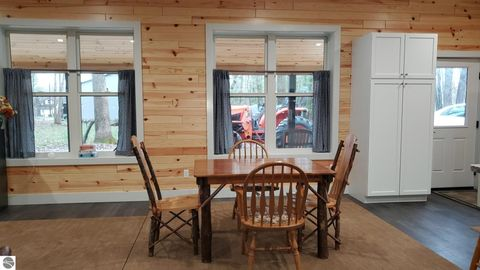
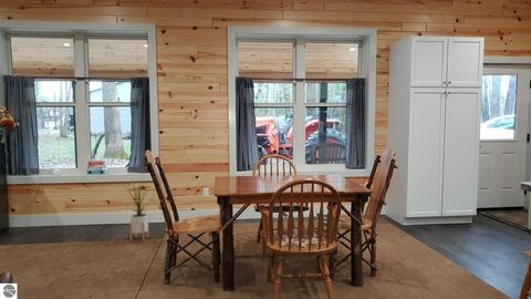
+ house plant [123,177,156,243]
